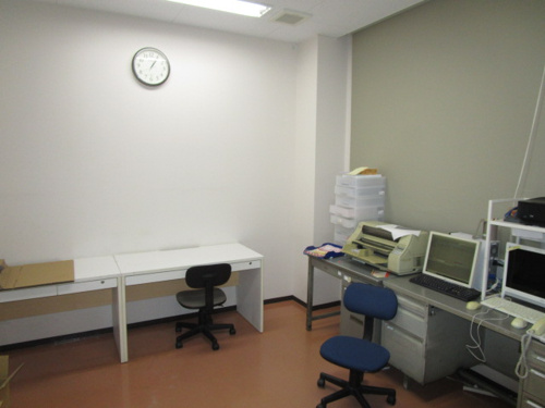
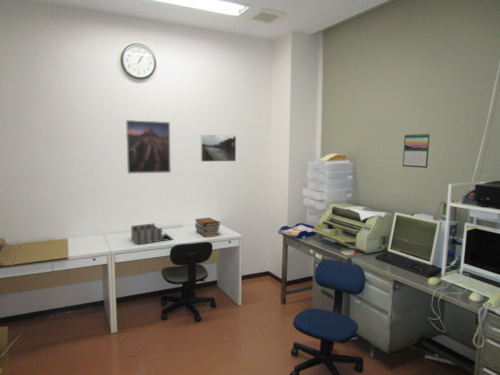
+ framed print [200,134,237,163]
+ calendar [402,132,431,169]
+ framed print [125,119,172,175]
+ book stack [194,217,222,238]
+ desk organizer [130,222,174,245]
